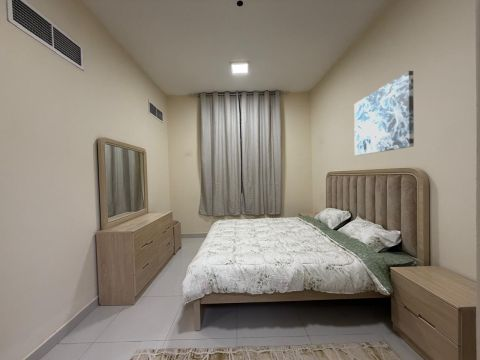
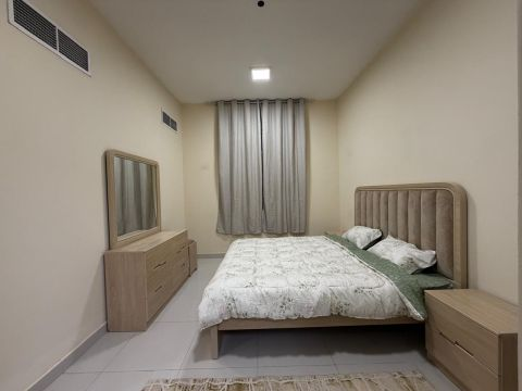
- wall art [353,70,415,157]
